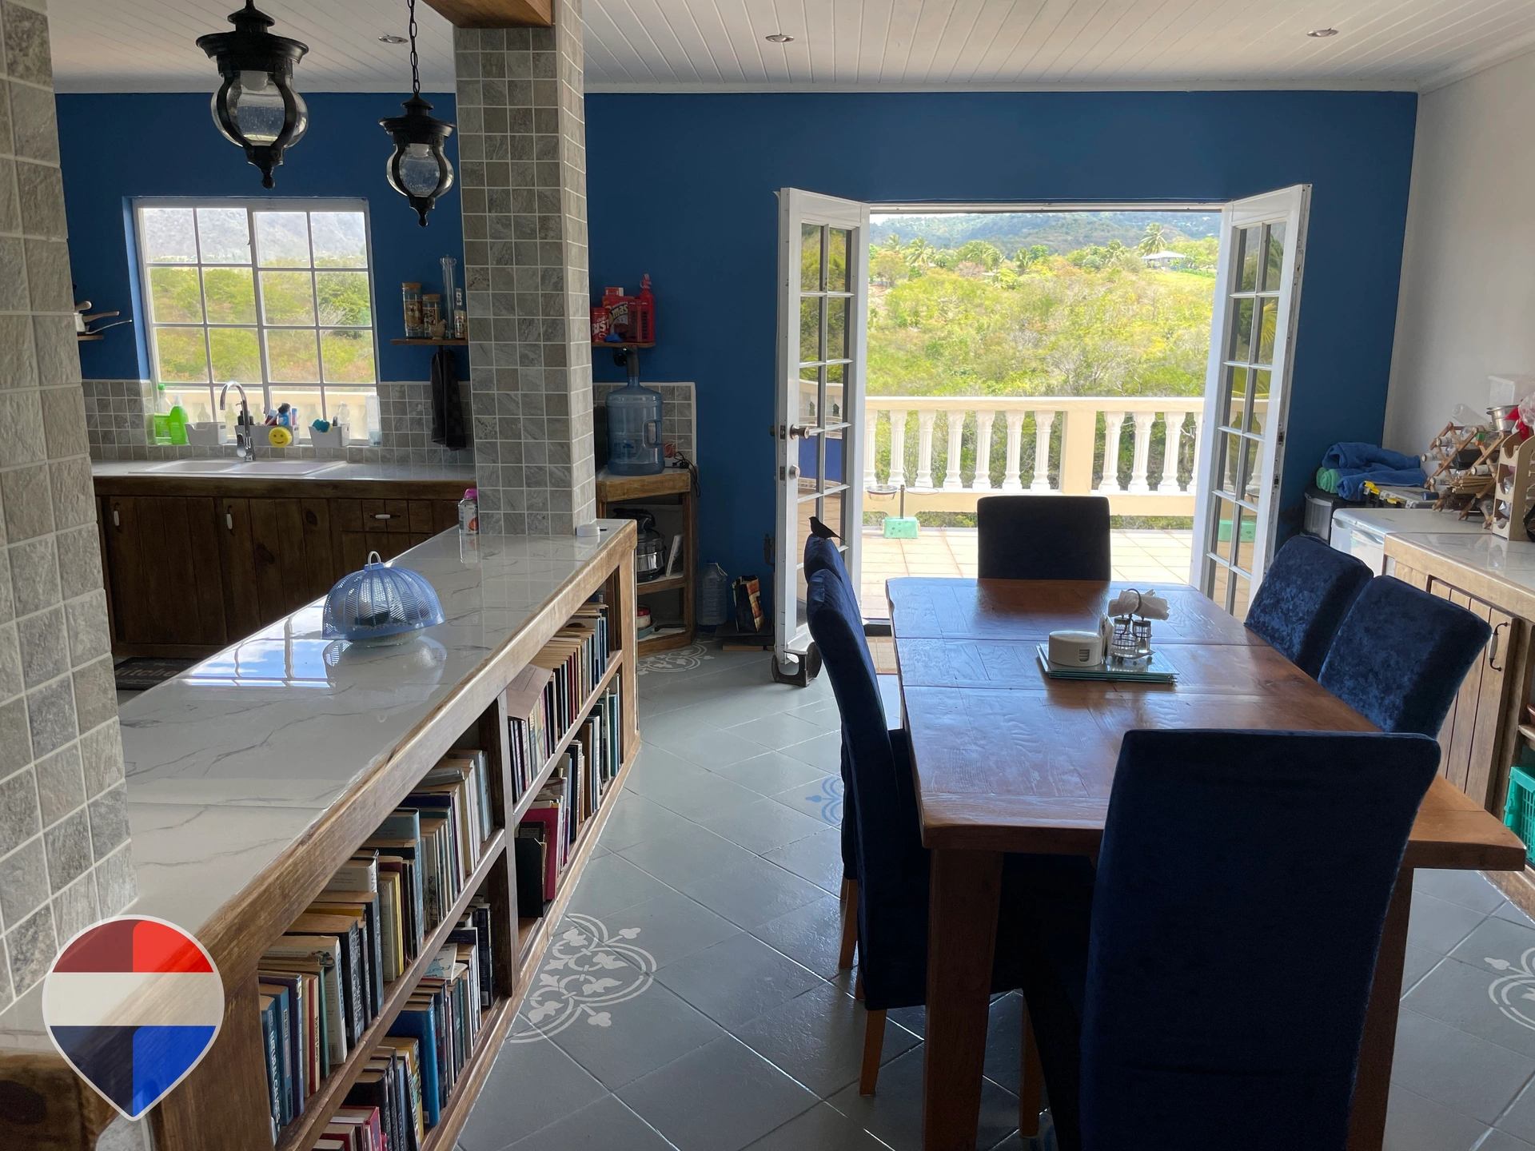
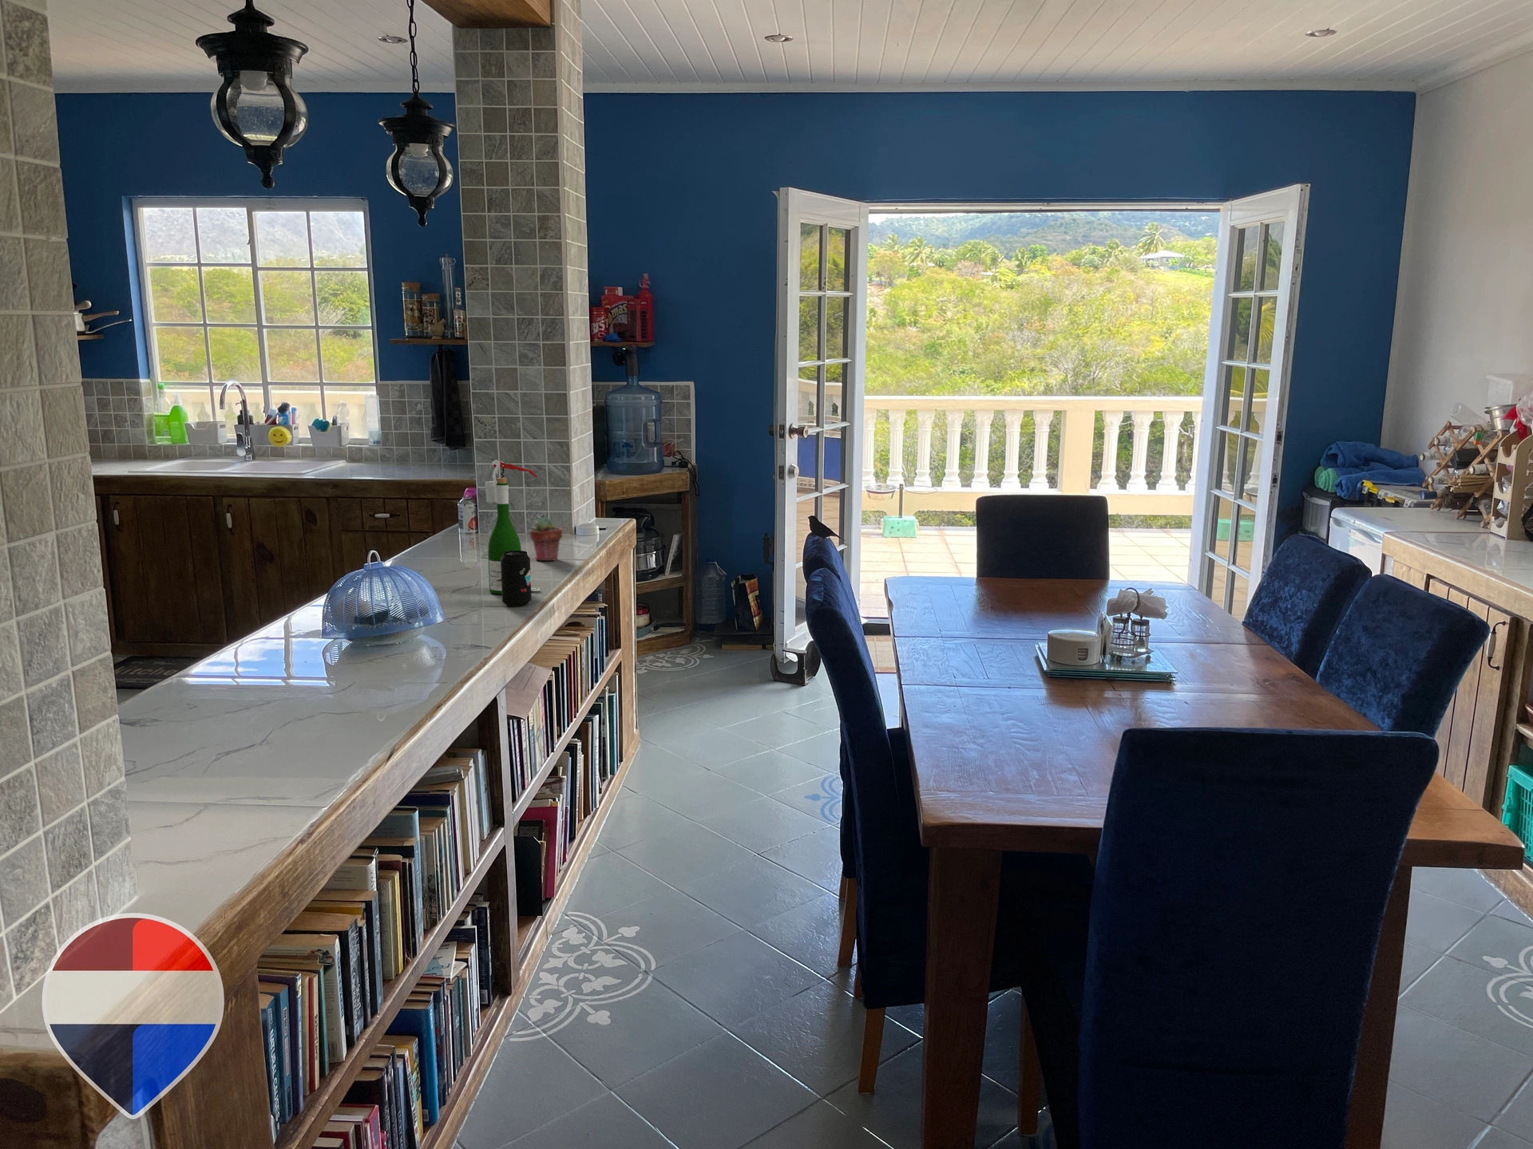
+ wine bottle [485,459,541,595]
+ beverage can [501,550,532,606]
+ potted succulent [529,517,563,561]
